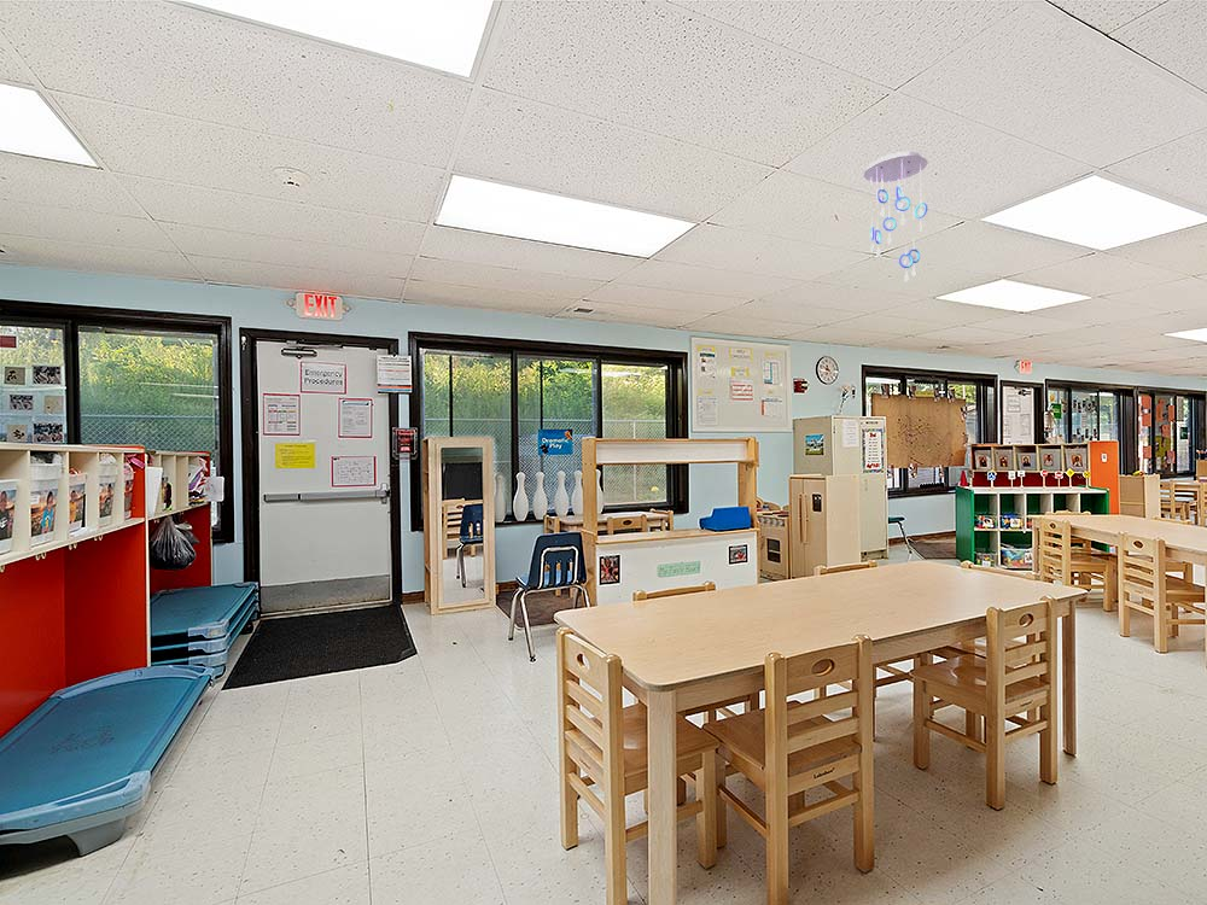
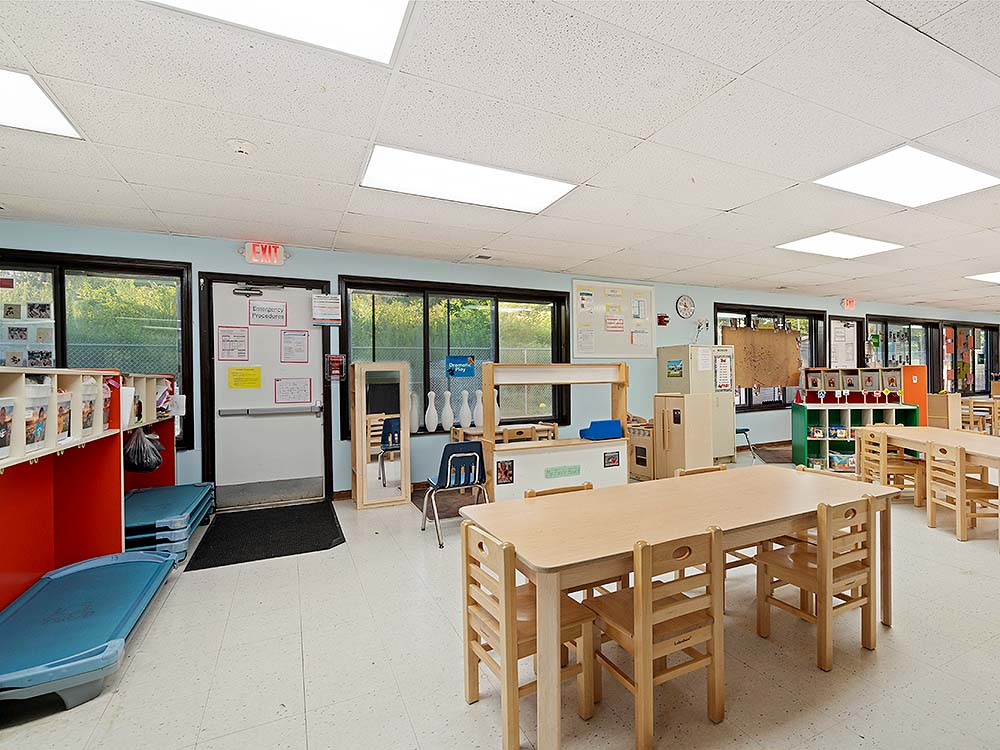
- ceiling mobile [863,151,928,282]
